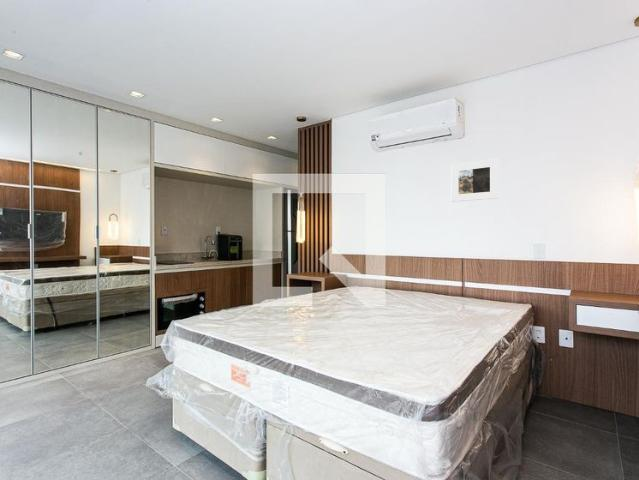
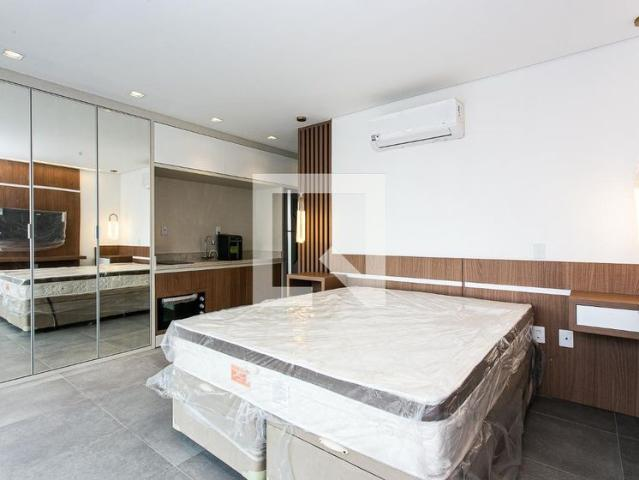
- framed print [451,158,499,203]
